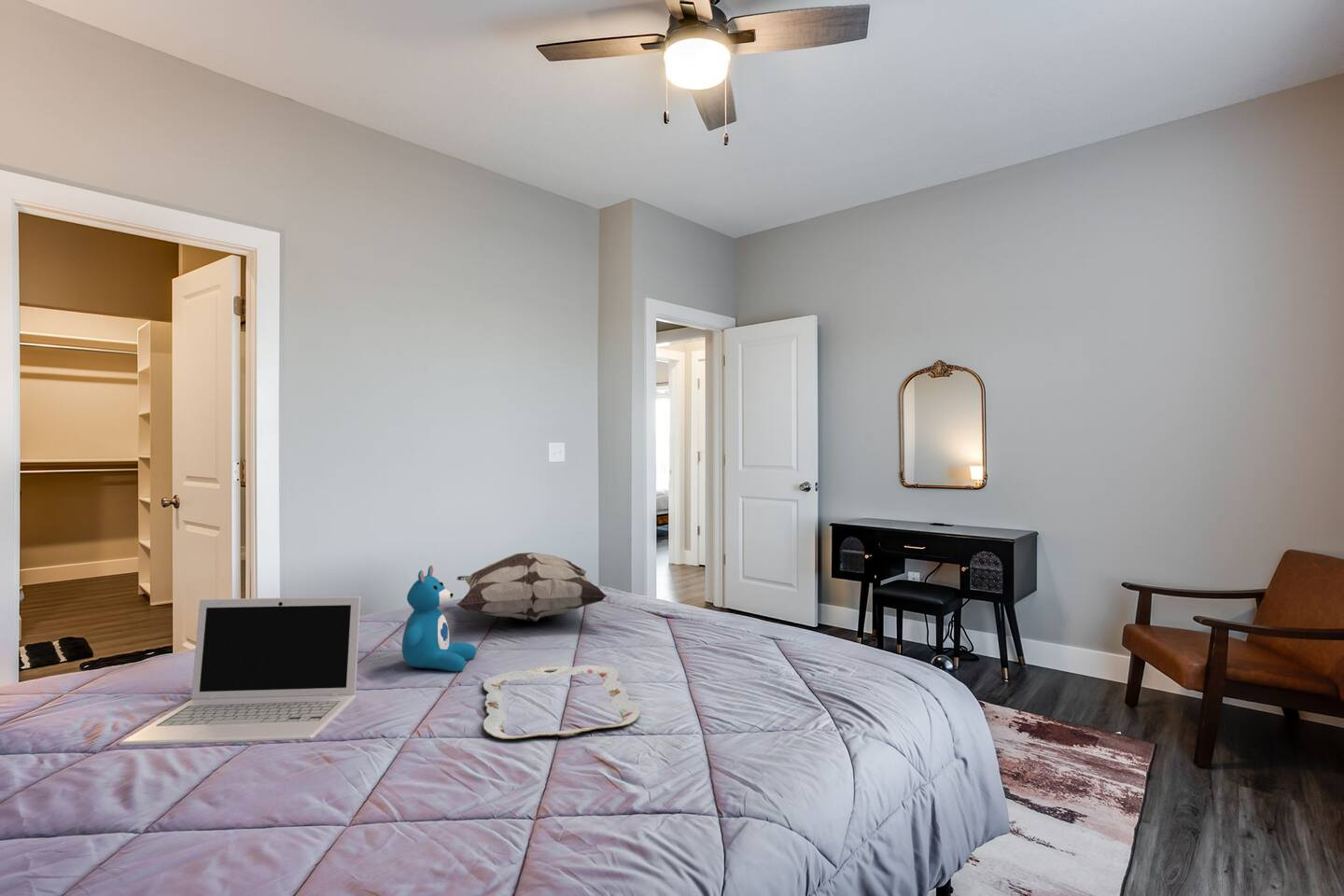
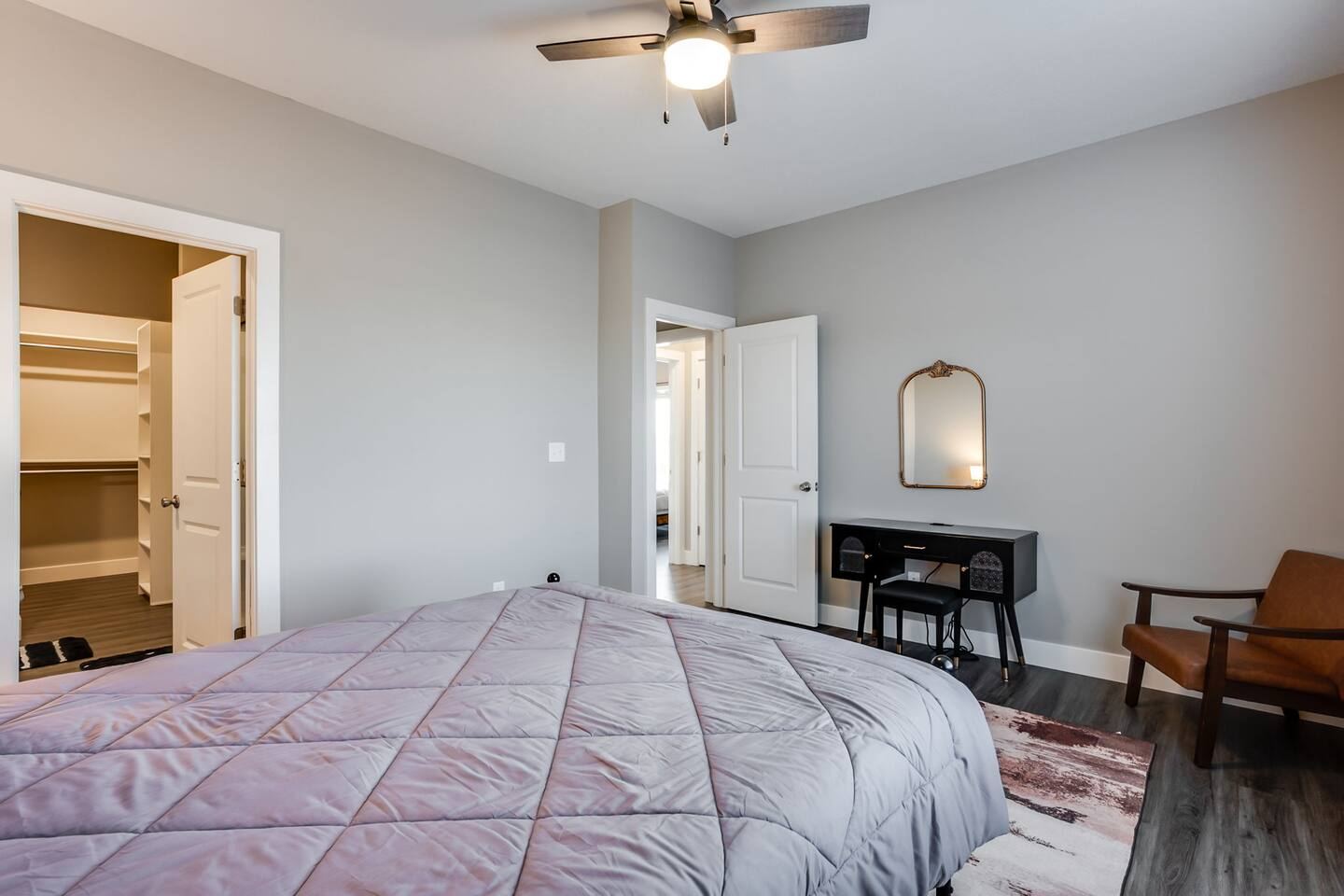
- teddy bear [401,565,477,673]
- laptop [118,595,361,747]
- serving tray [483,665,641,740]
- decorative pillow [455,552,608,623]
